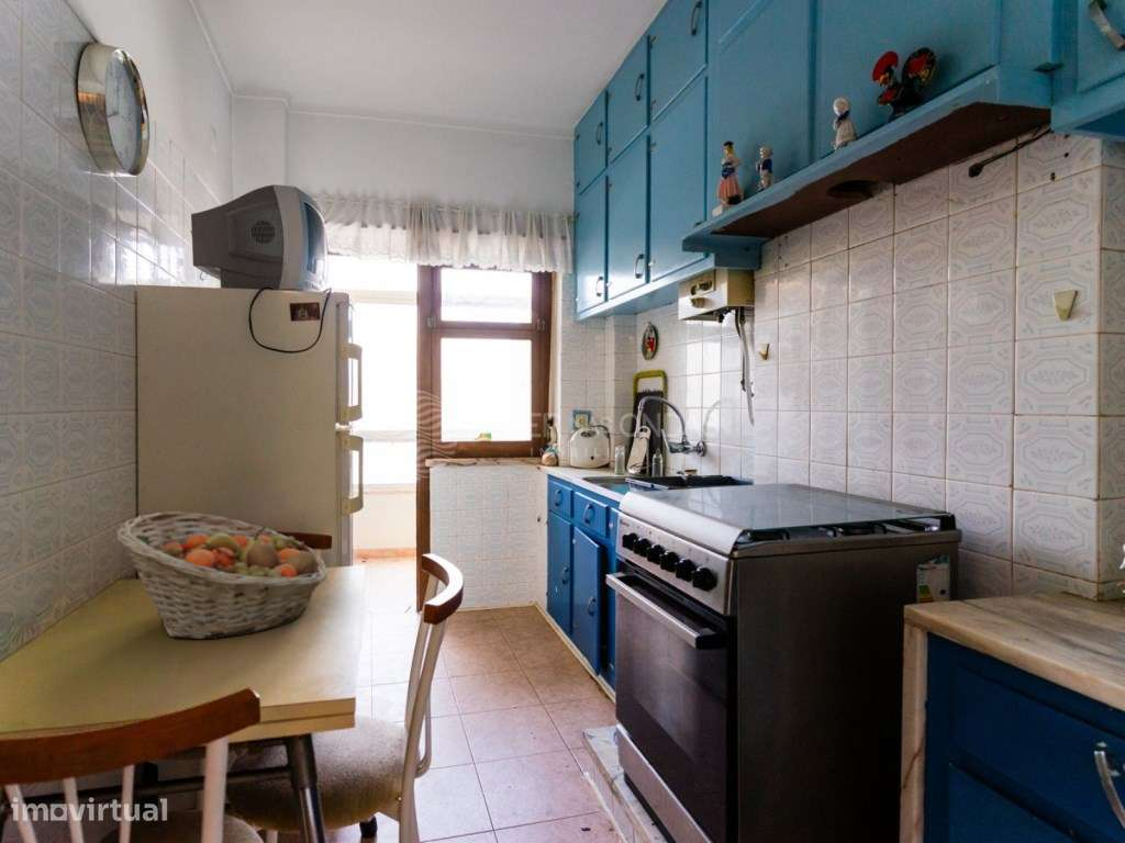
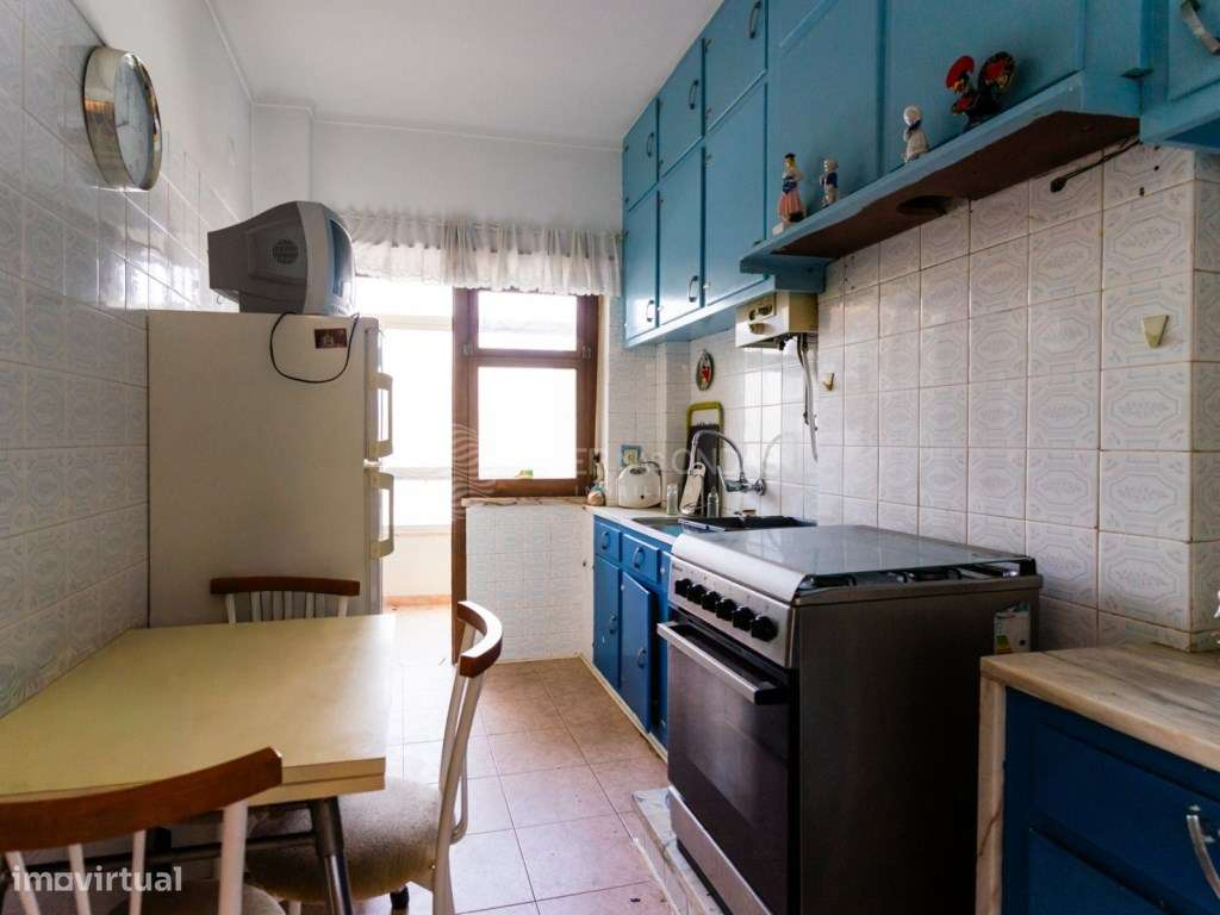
- fruit basket [116,510,328,640]
